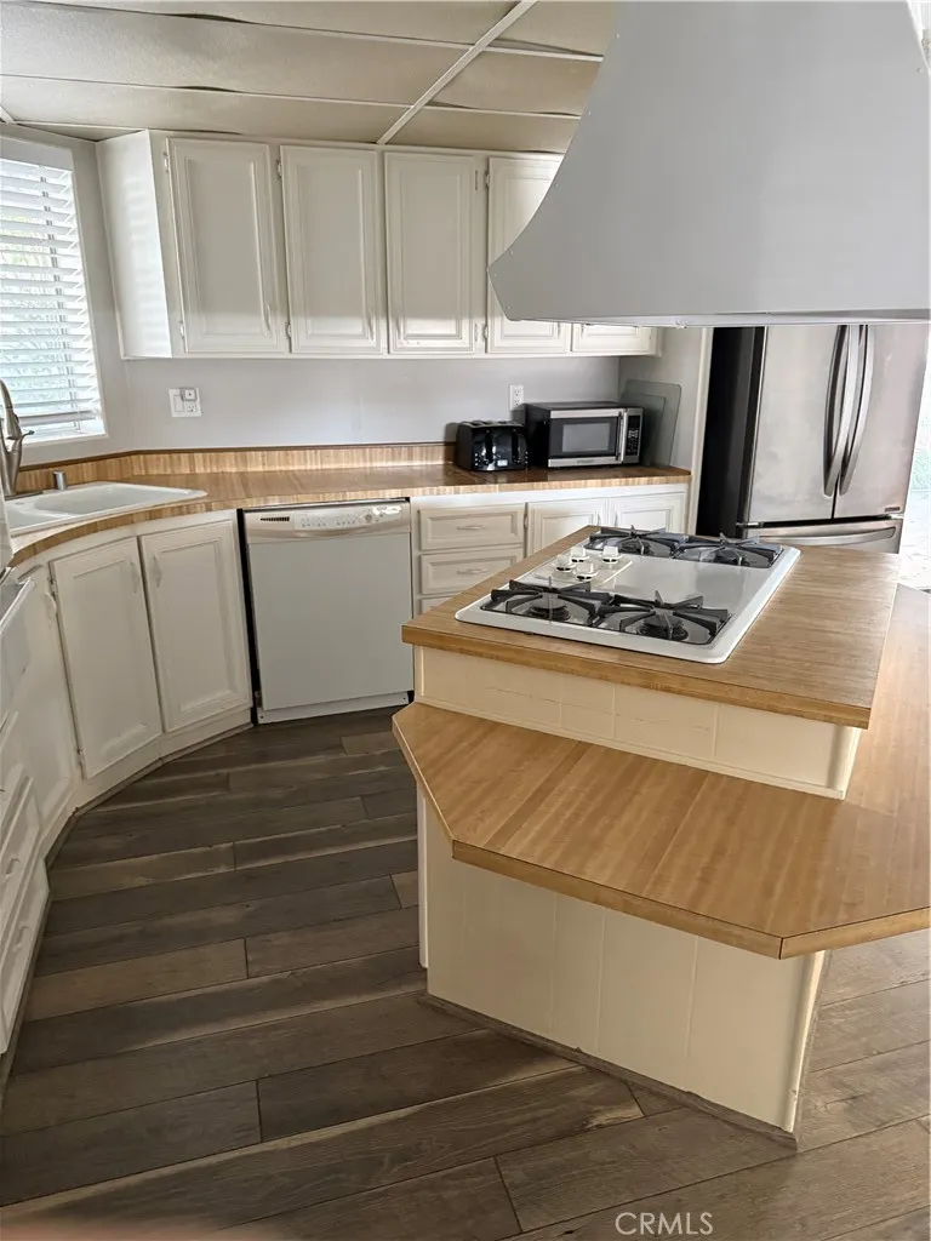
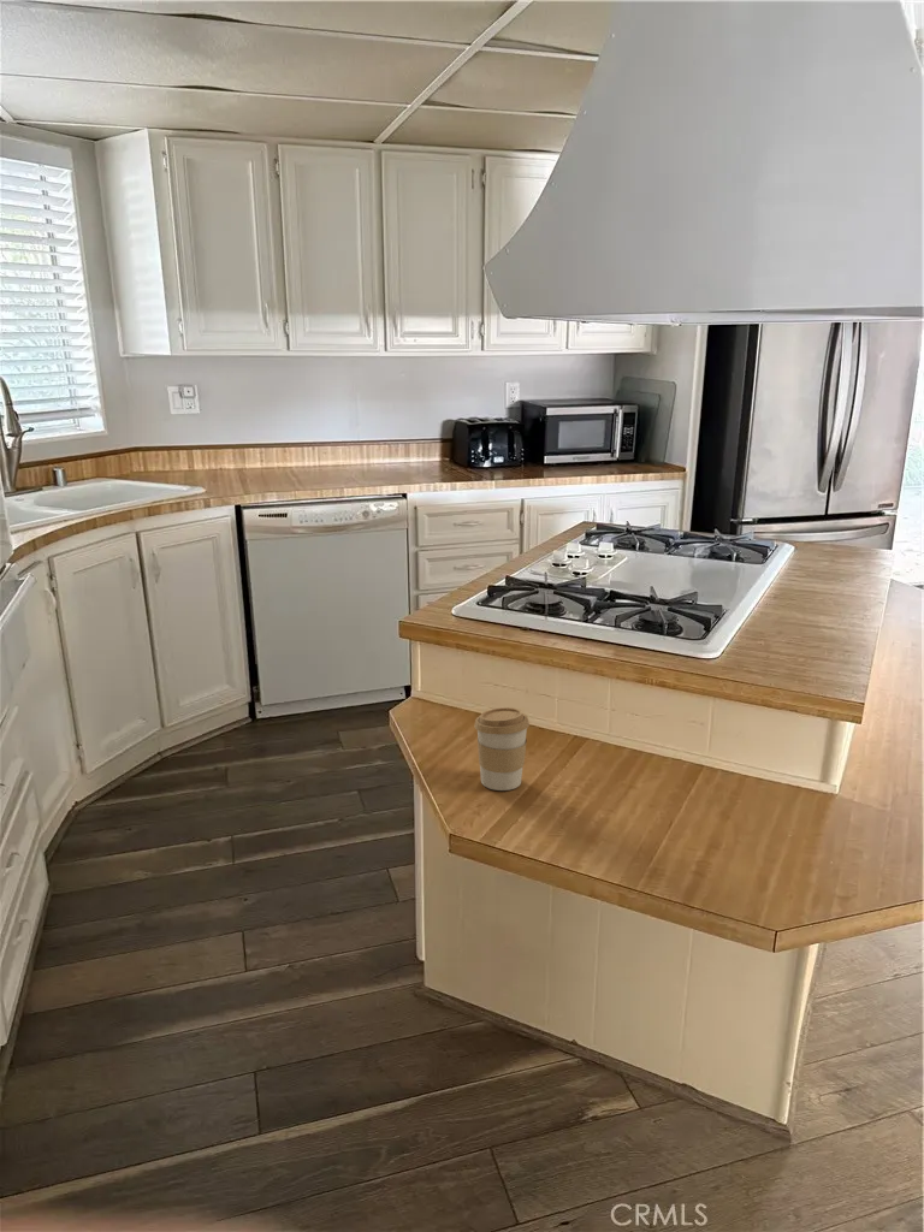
+ coffee cup [473,706,531,792]
